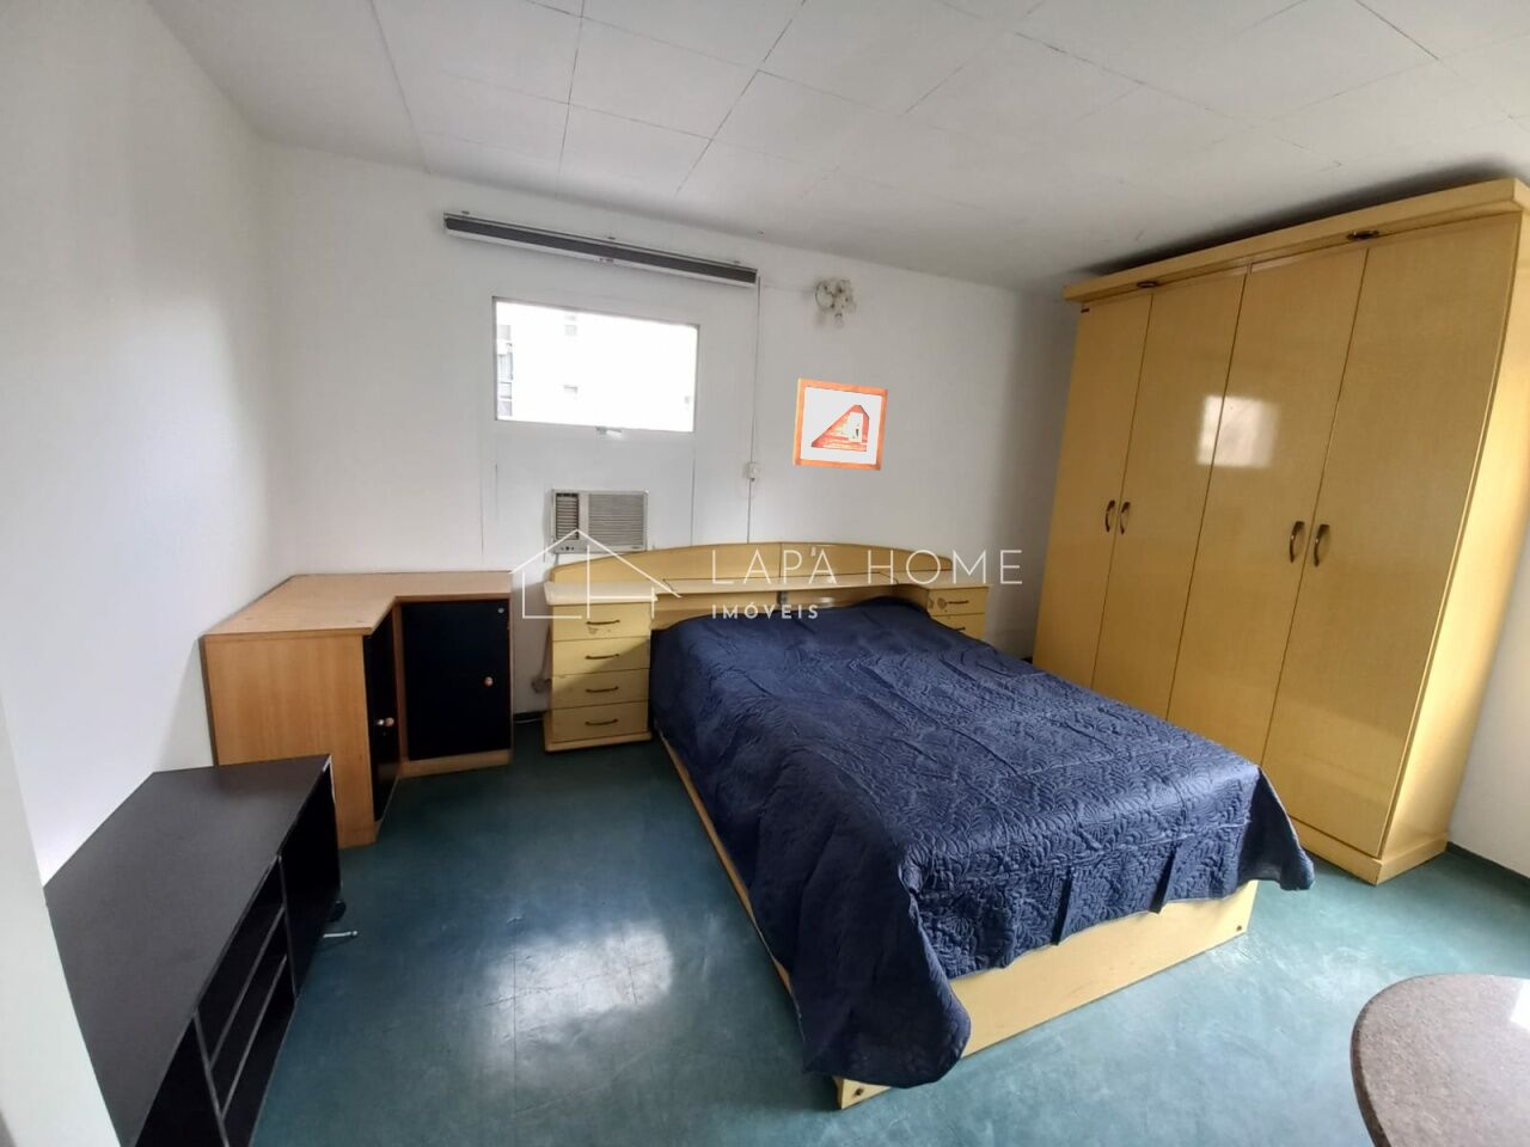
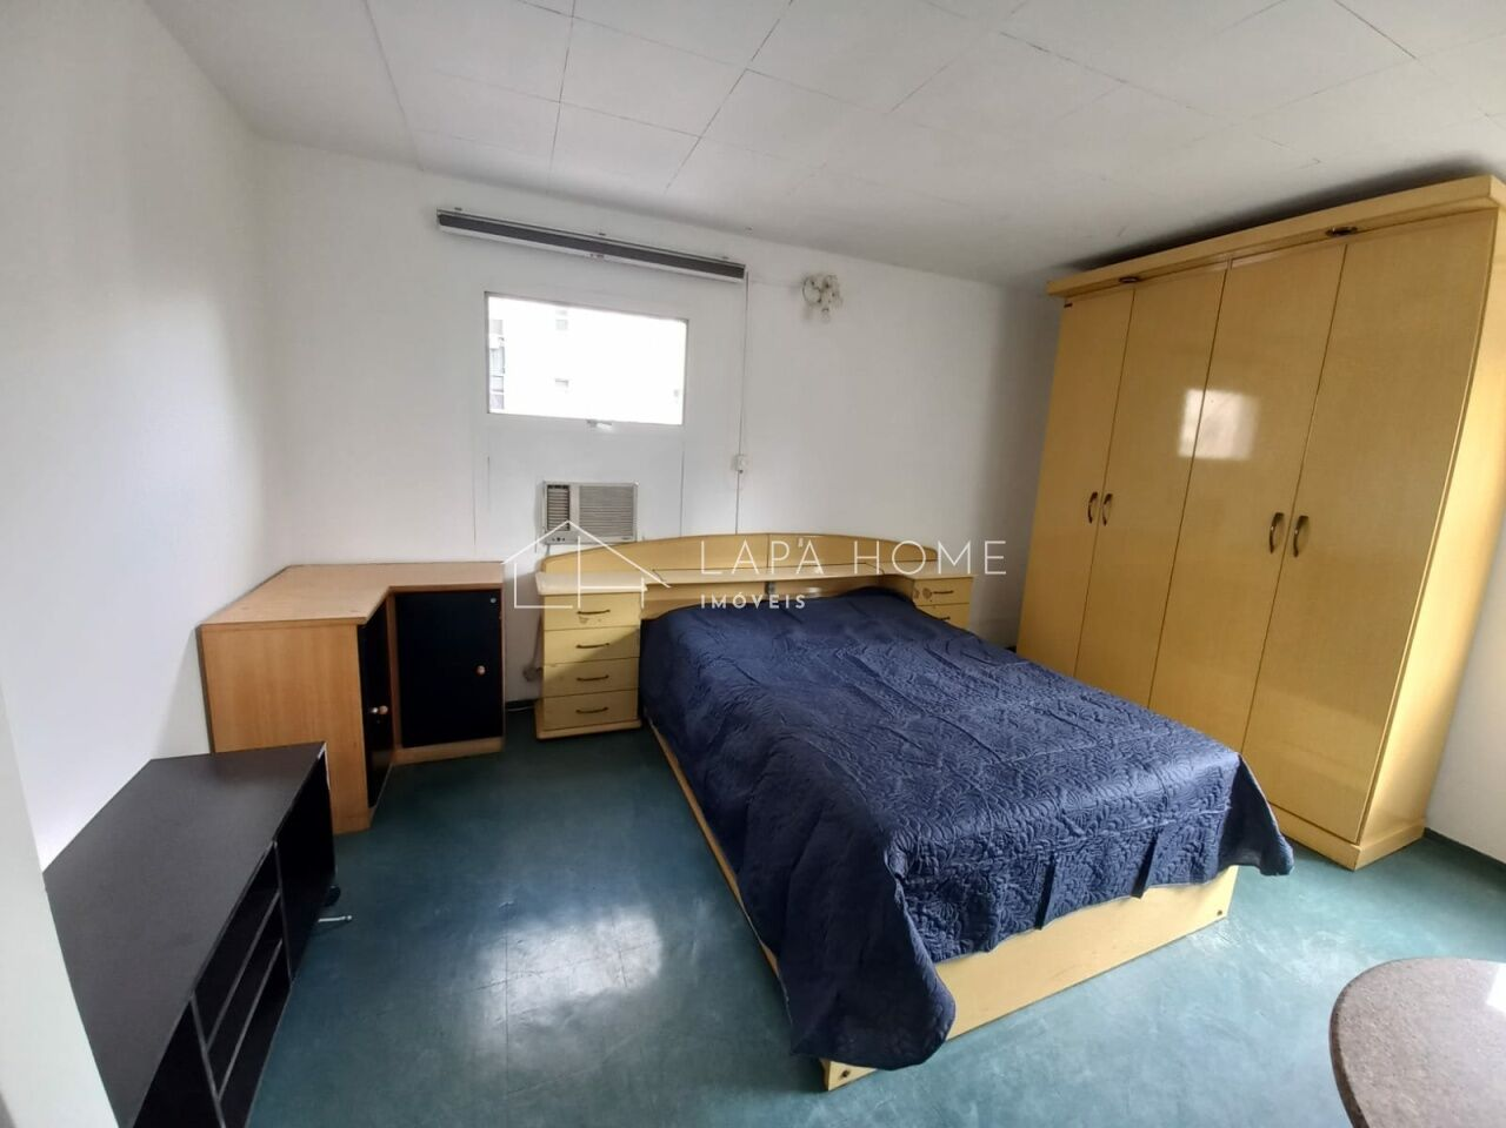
- picture frame [792,377,889,472]
